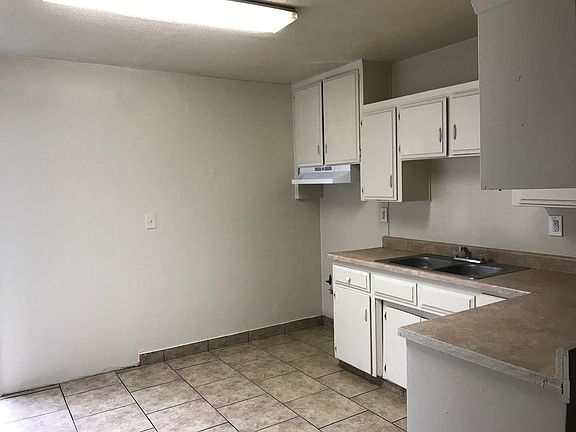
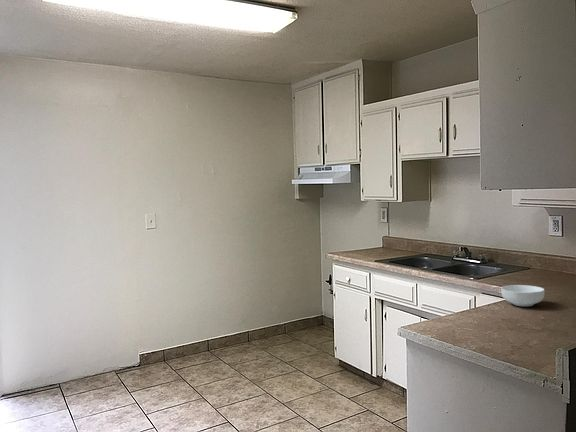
+ cereal bowl [500,284,546,307]
